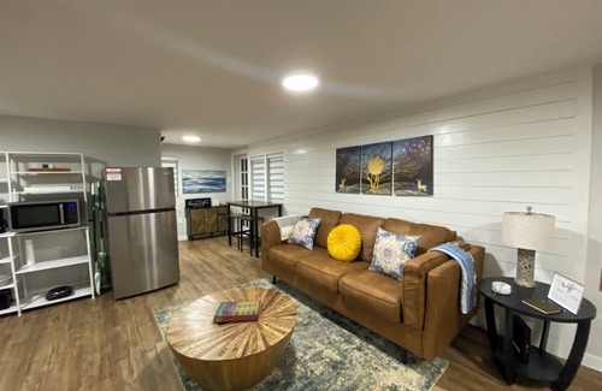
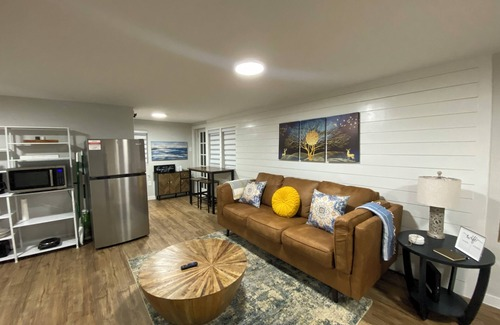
- game compilation box [213,300,262,324]
